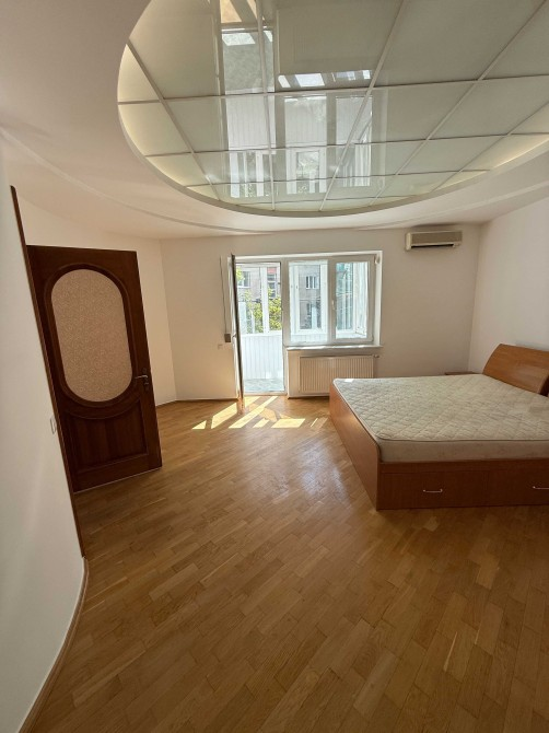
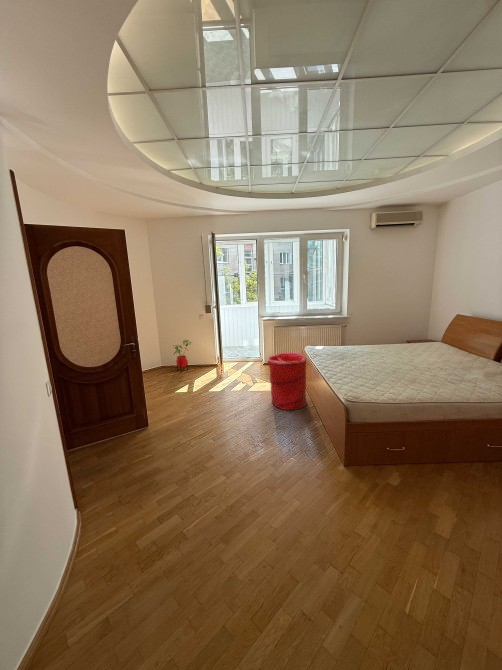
+ laundry hamper [266,351,308,411]
+ house plant [173,339,193,373]
